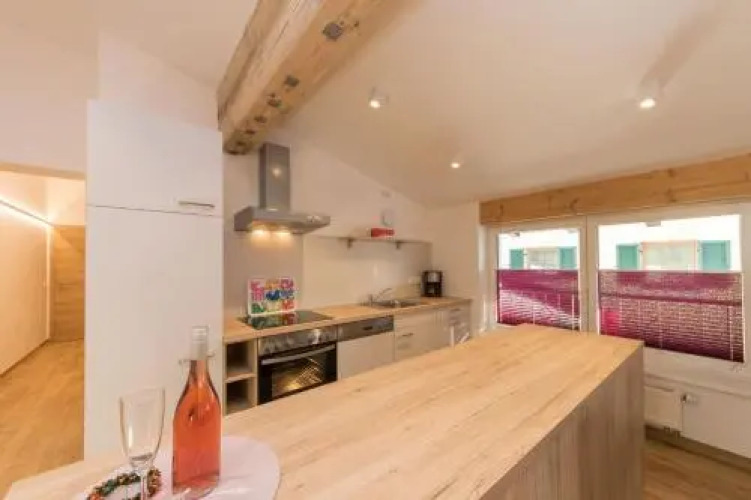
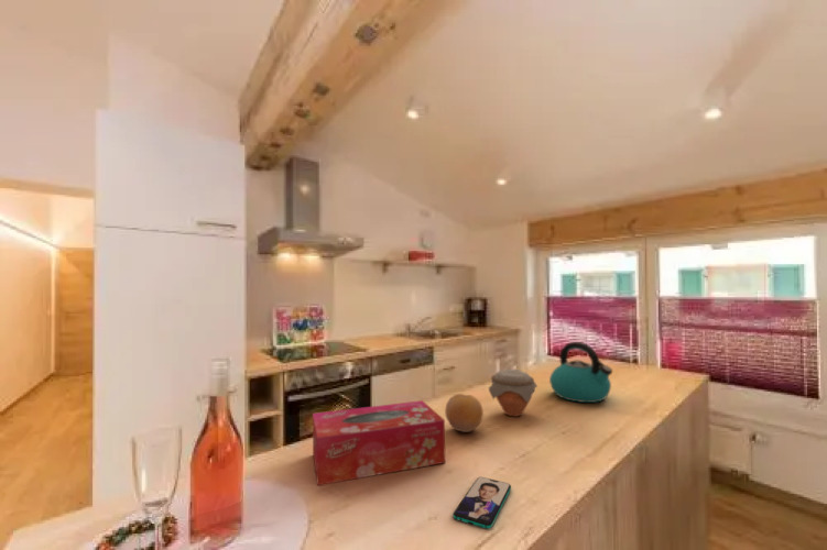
+ tissue box [312,399,446,486]
+ kettle [548,341,613,404]
+ smartphone [451,476,512,530]
+ jar [488,367,538,418]
+ fruit [444,393,485,433]
